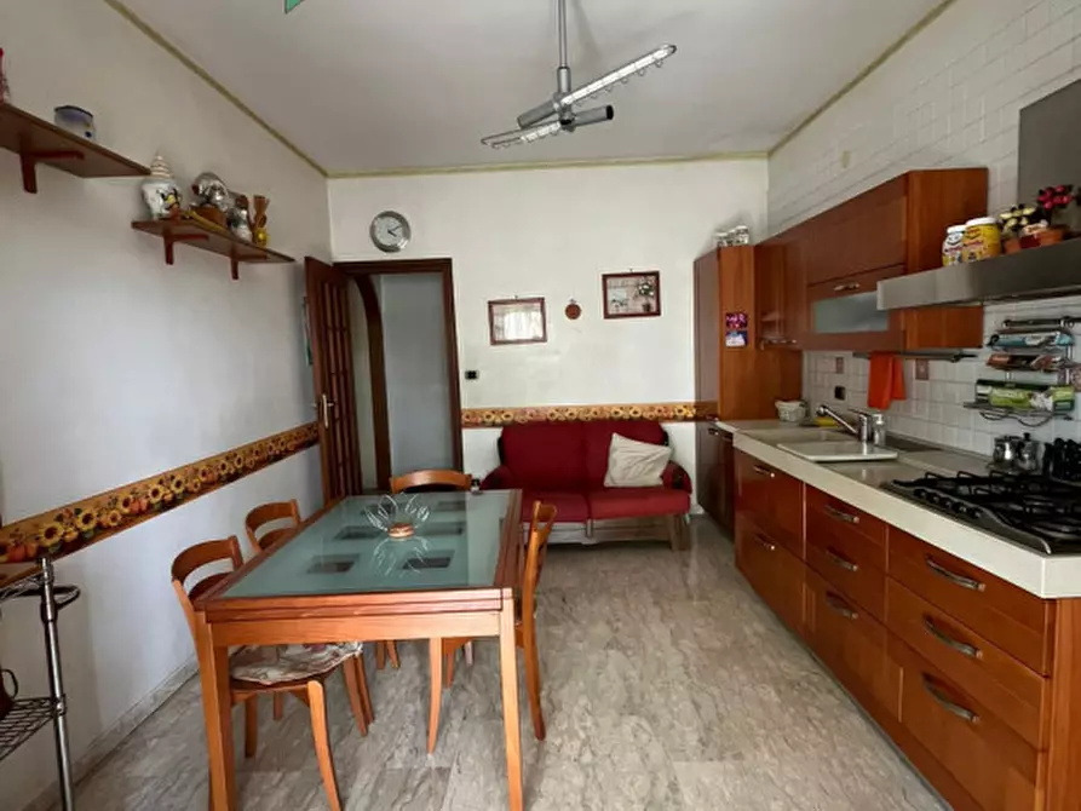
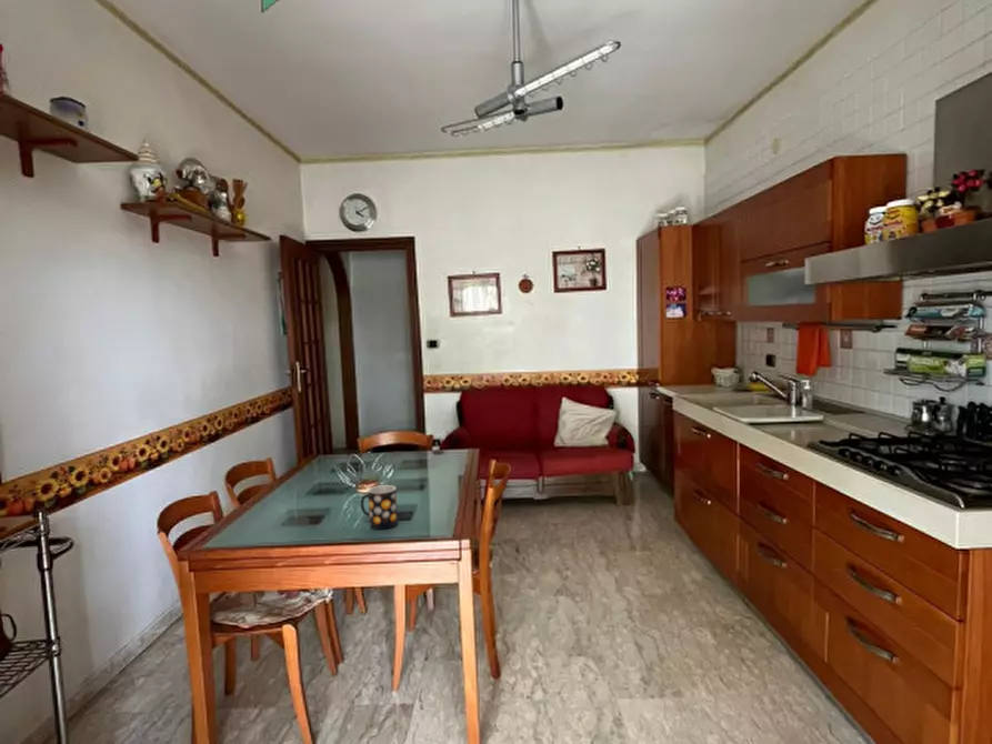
+ mug [360,484,399,531]
